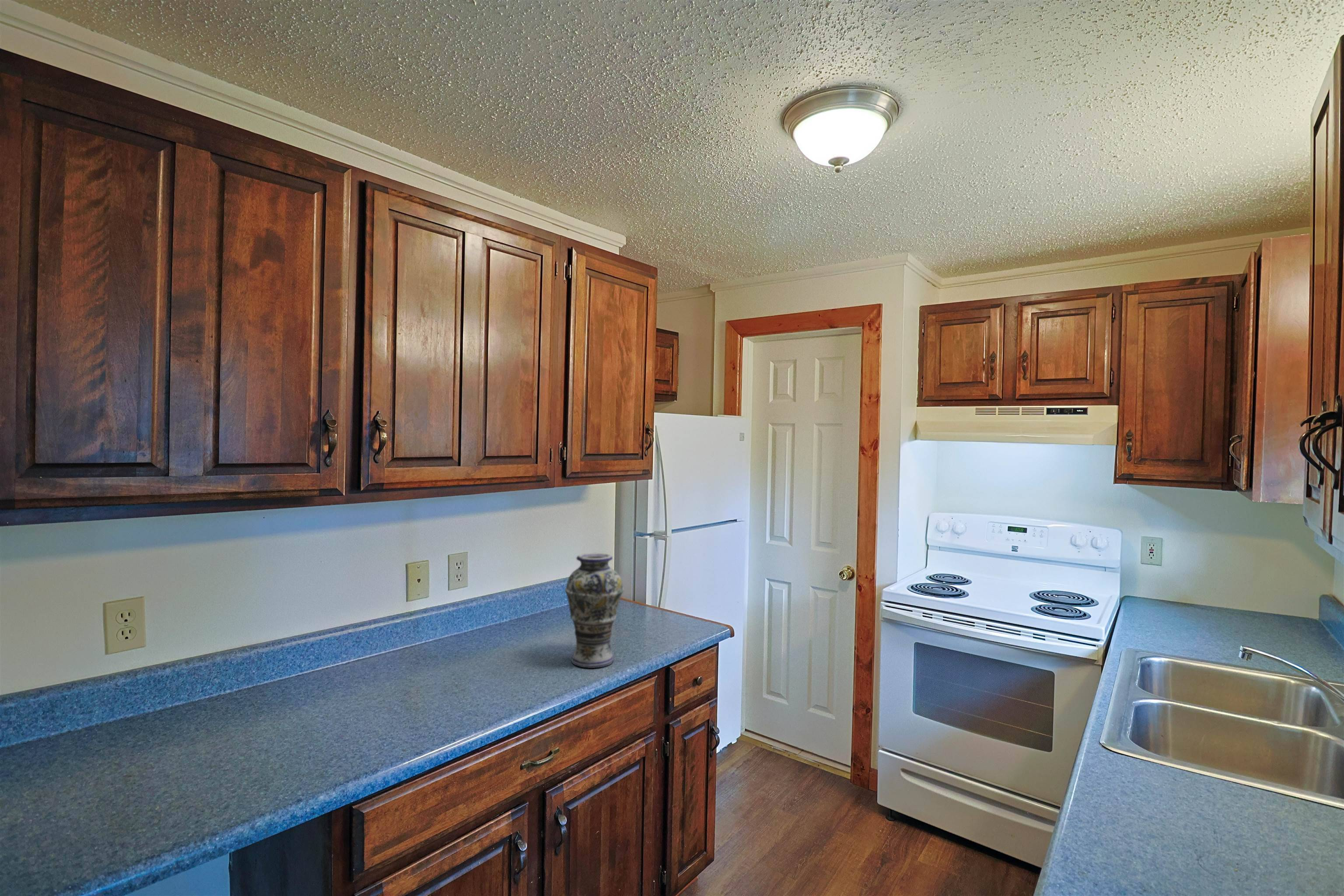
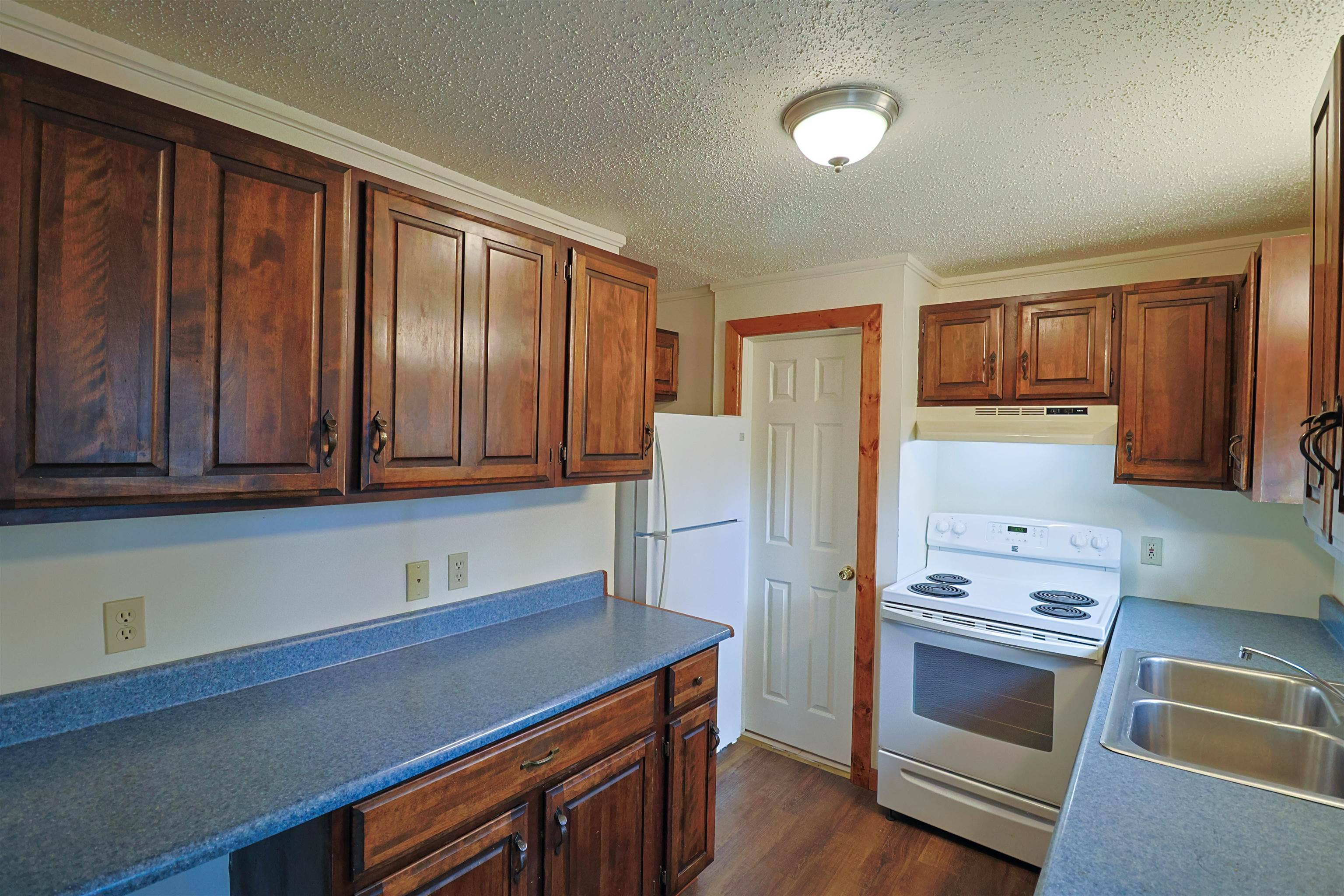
- vase [565,553,624,669]
